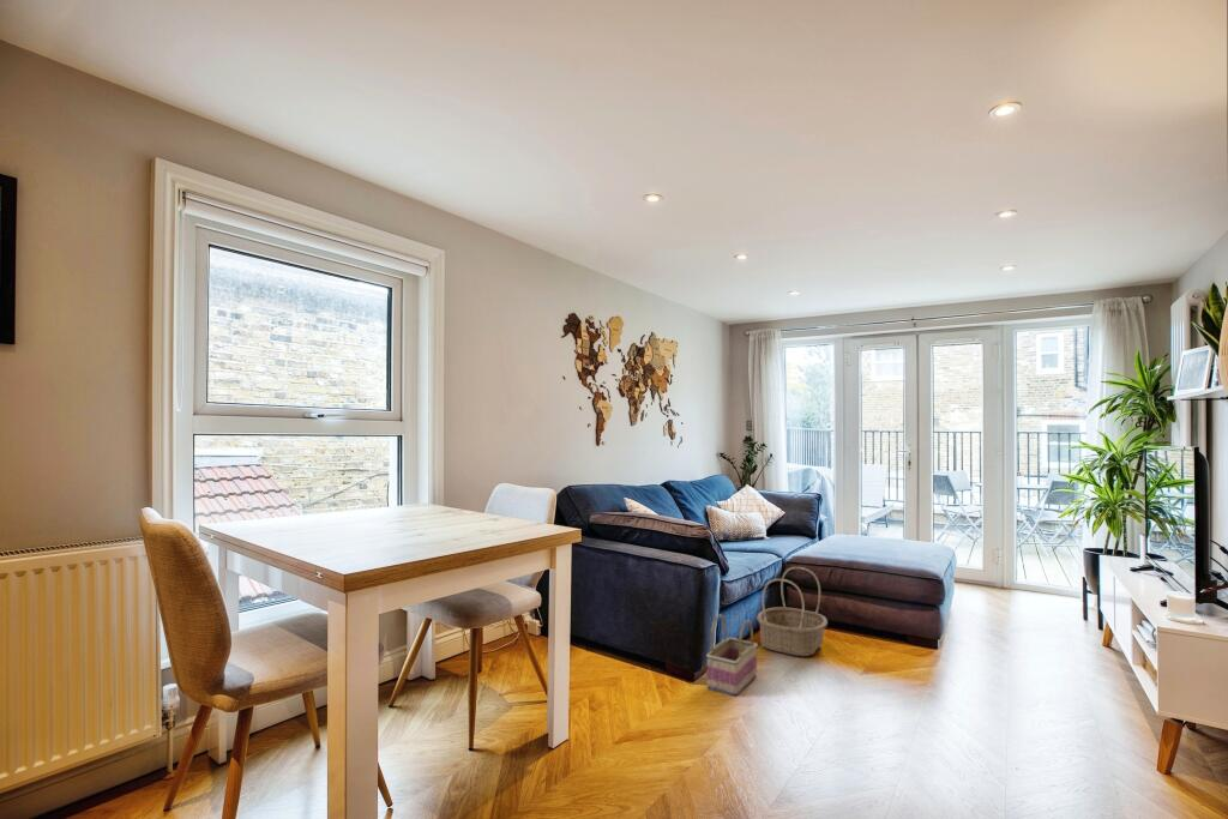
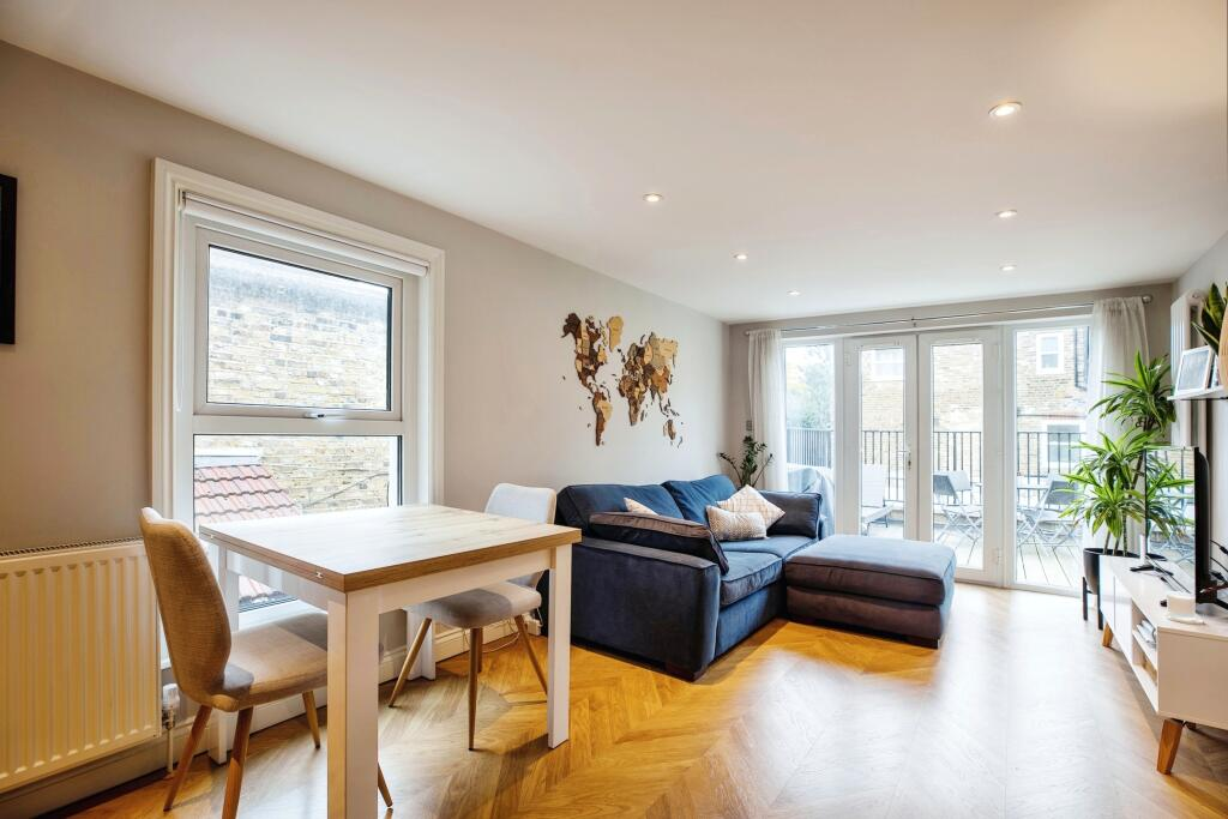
- basket [705,614,759,698]
- basket [756,566,829,657]
